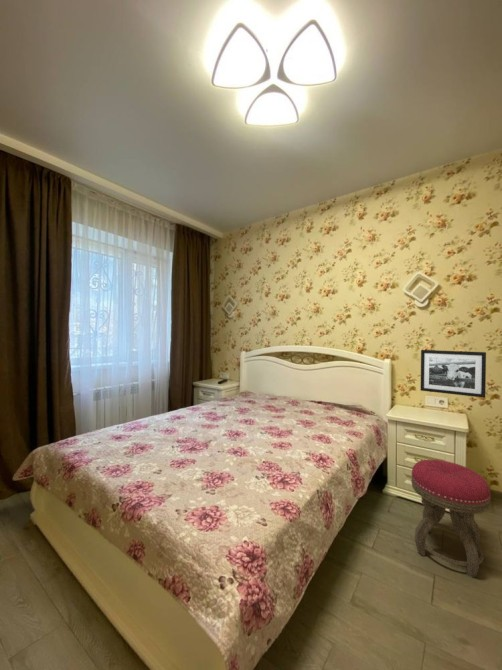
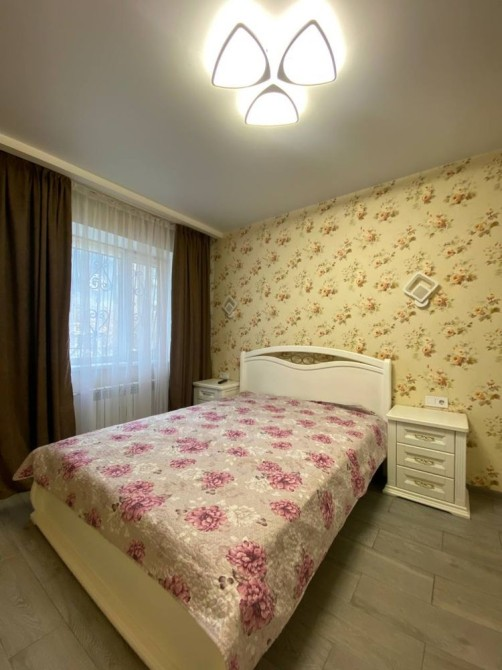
- picture frame [420,349,487,399]
- stool [410,459,492,578]
